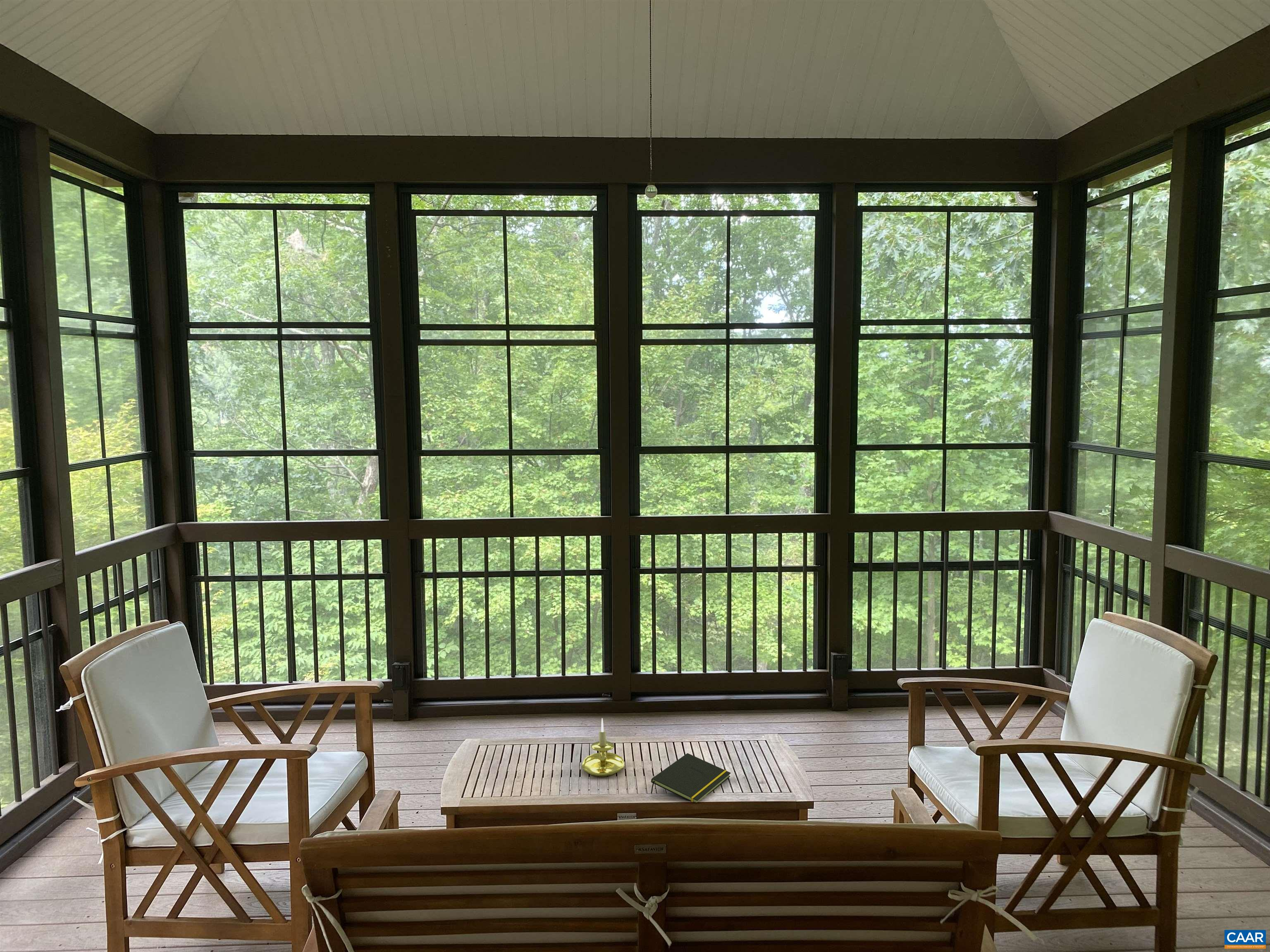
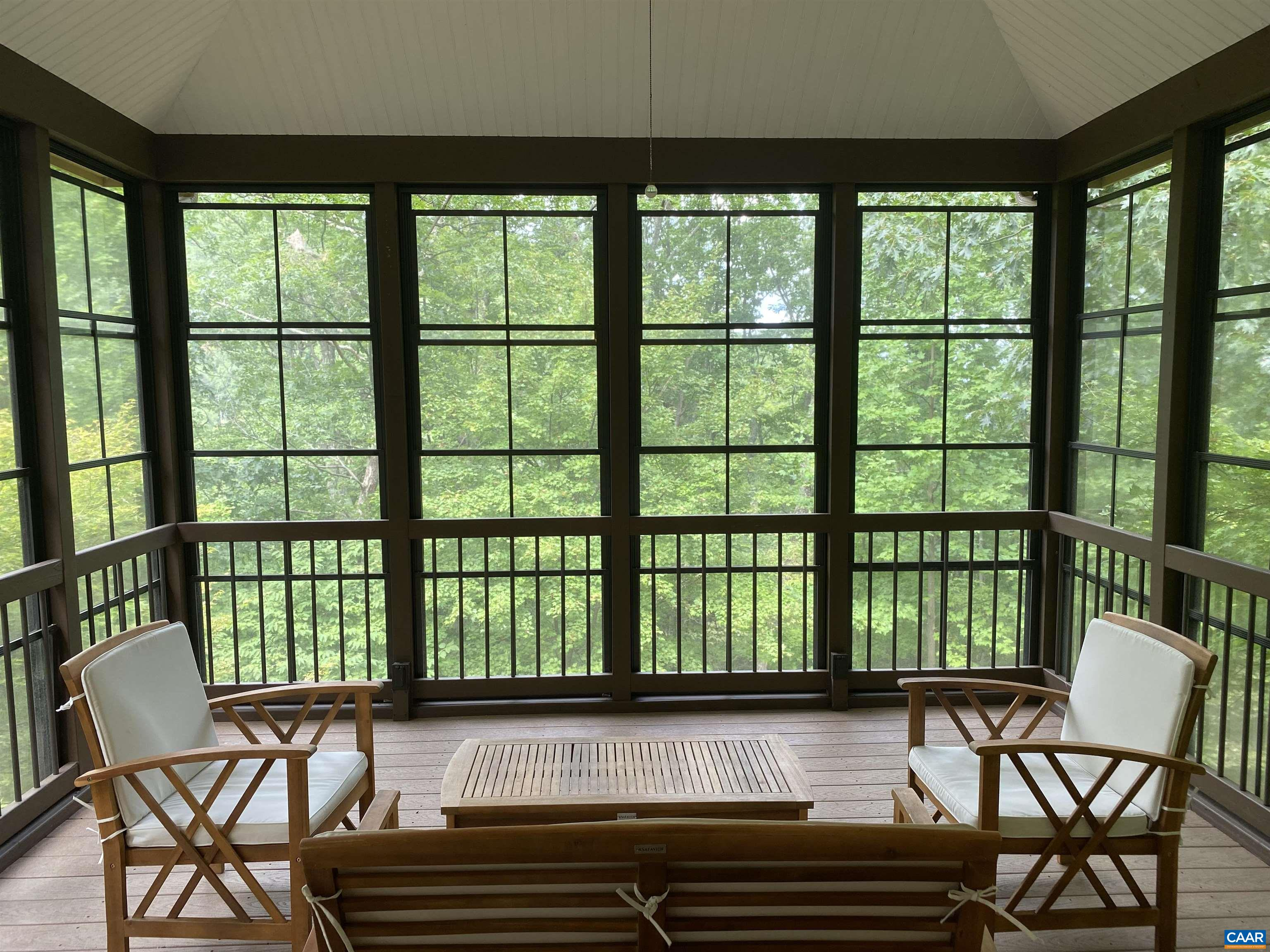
- notepad [651,753,731,803]
- candle holder [581,718,625,777]
